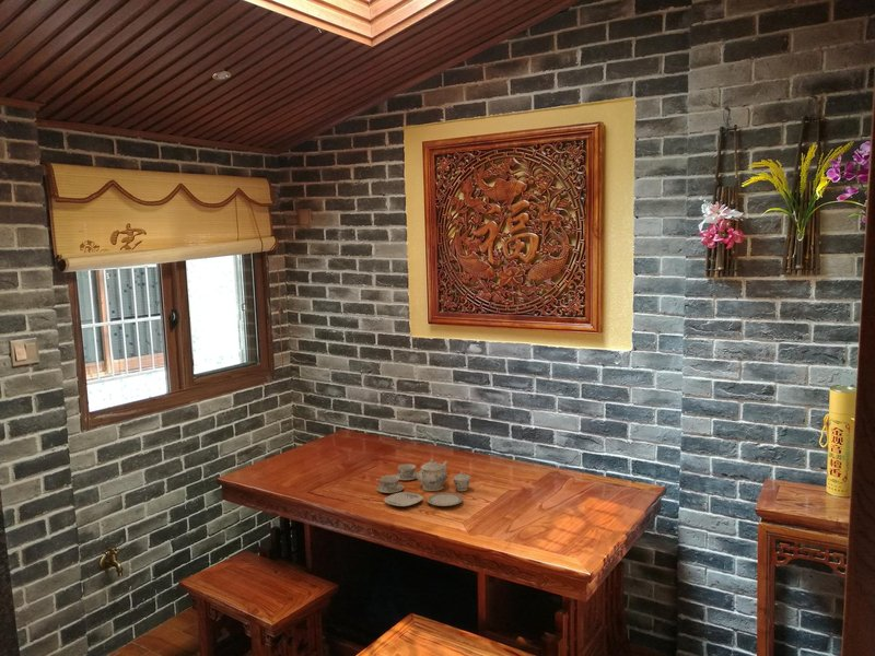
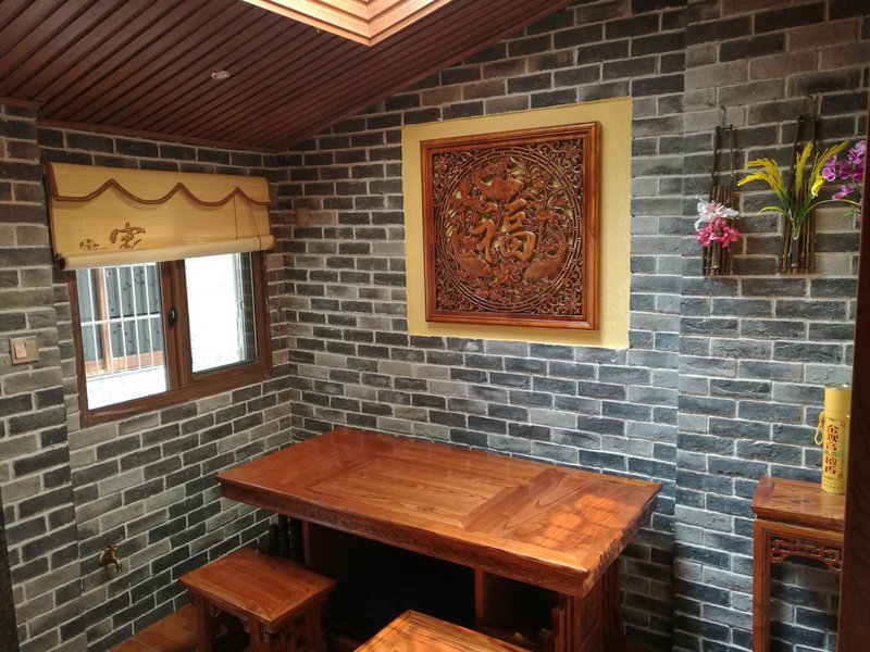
- chinaware [375,458,472,507]
